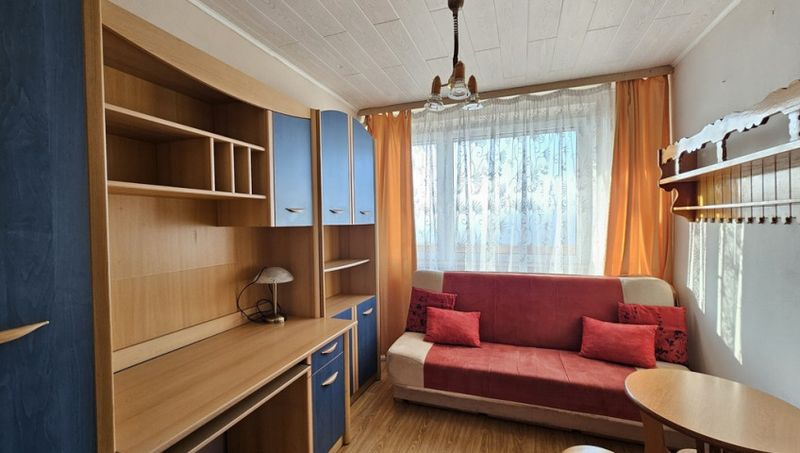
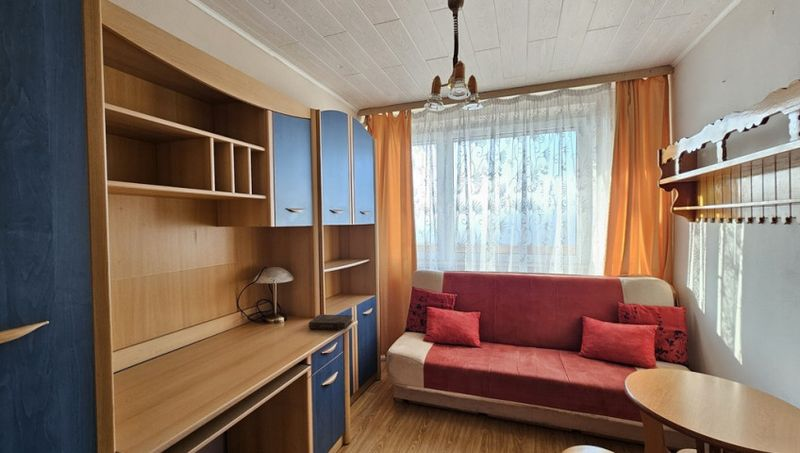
+ book [307,313,354,331]
